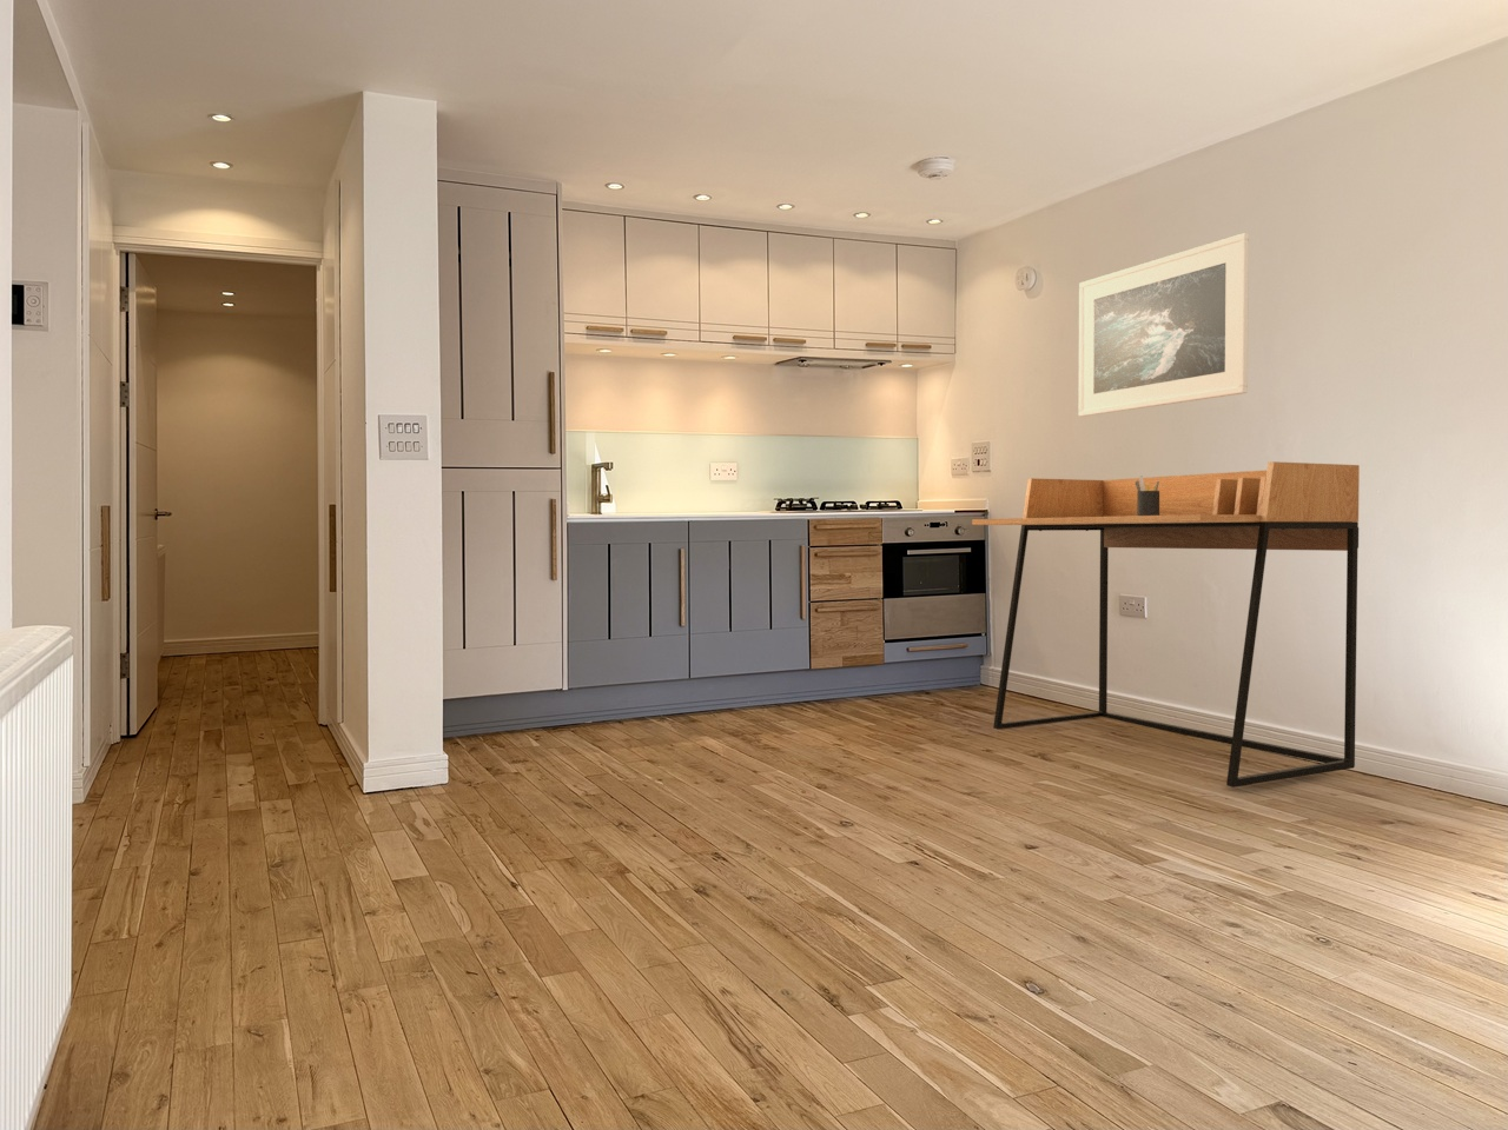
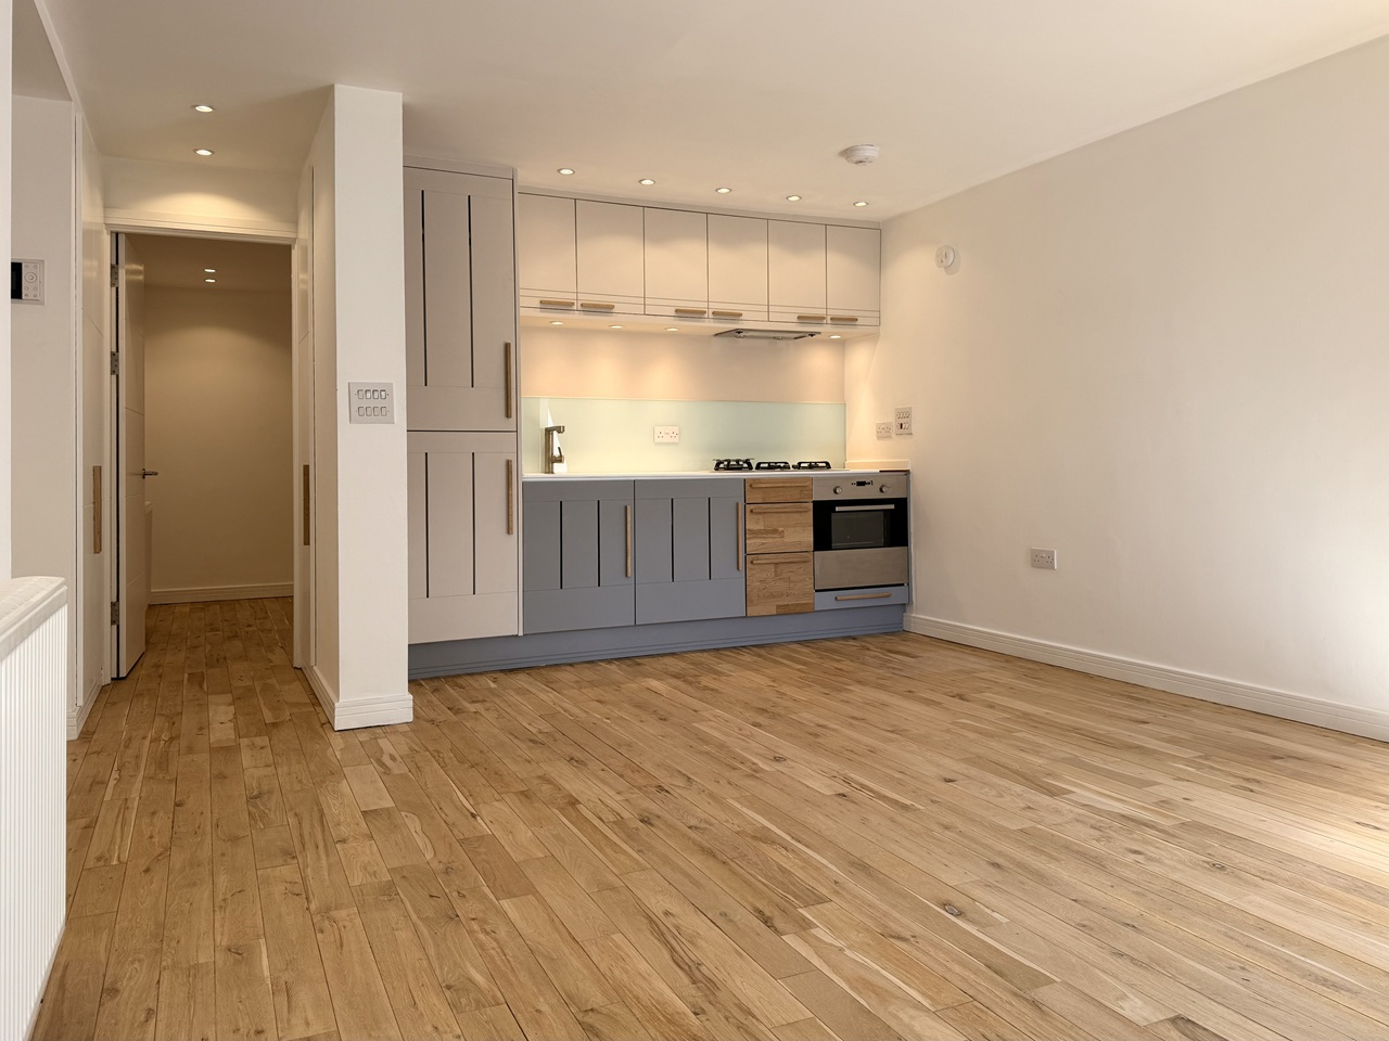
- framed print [1078,231,1250,418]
- pen holder [1134,475,1159,515]
- desk [971,461,1361,788]
